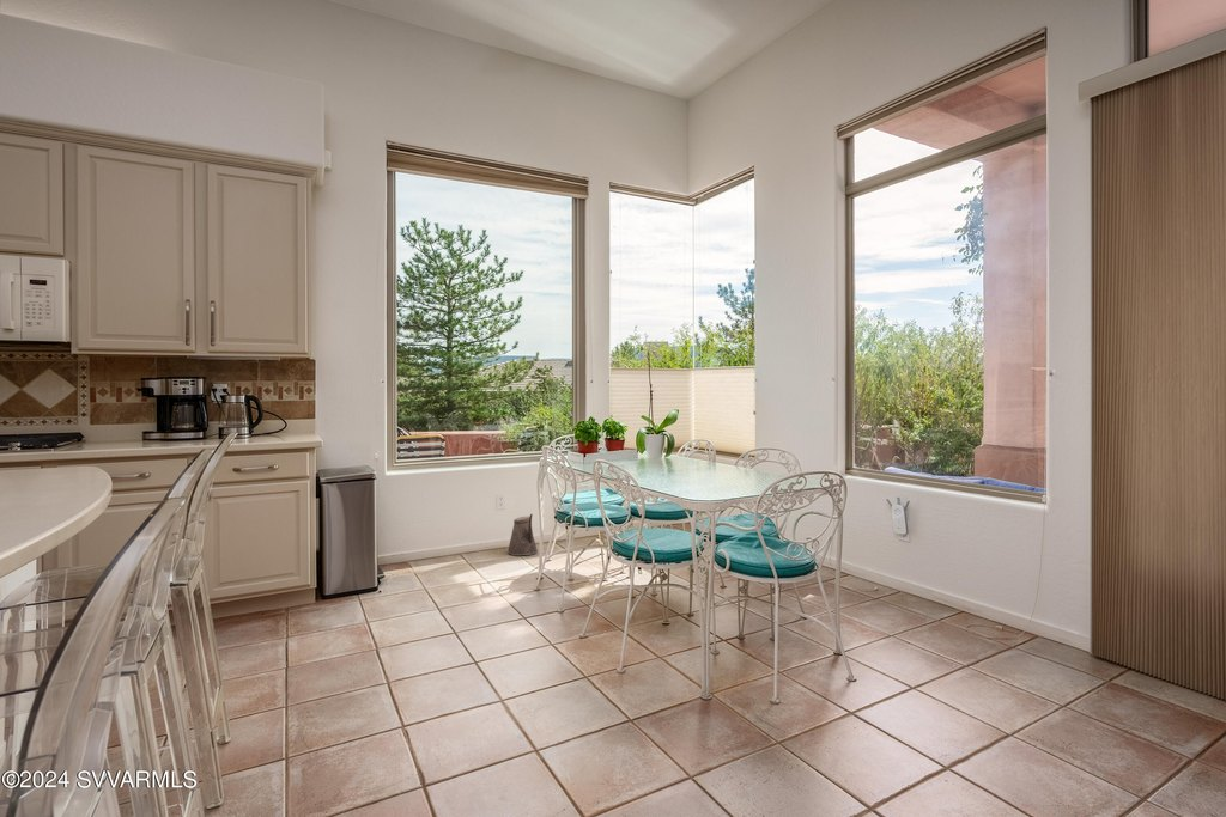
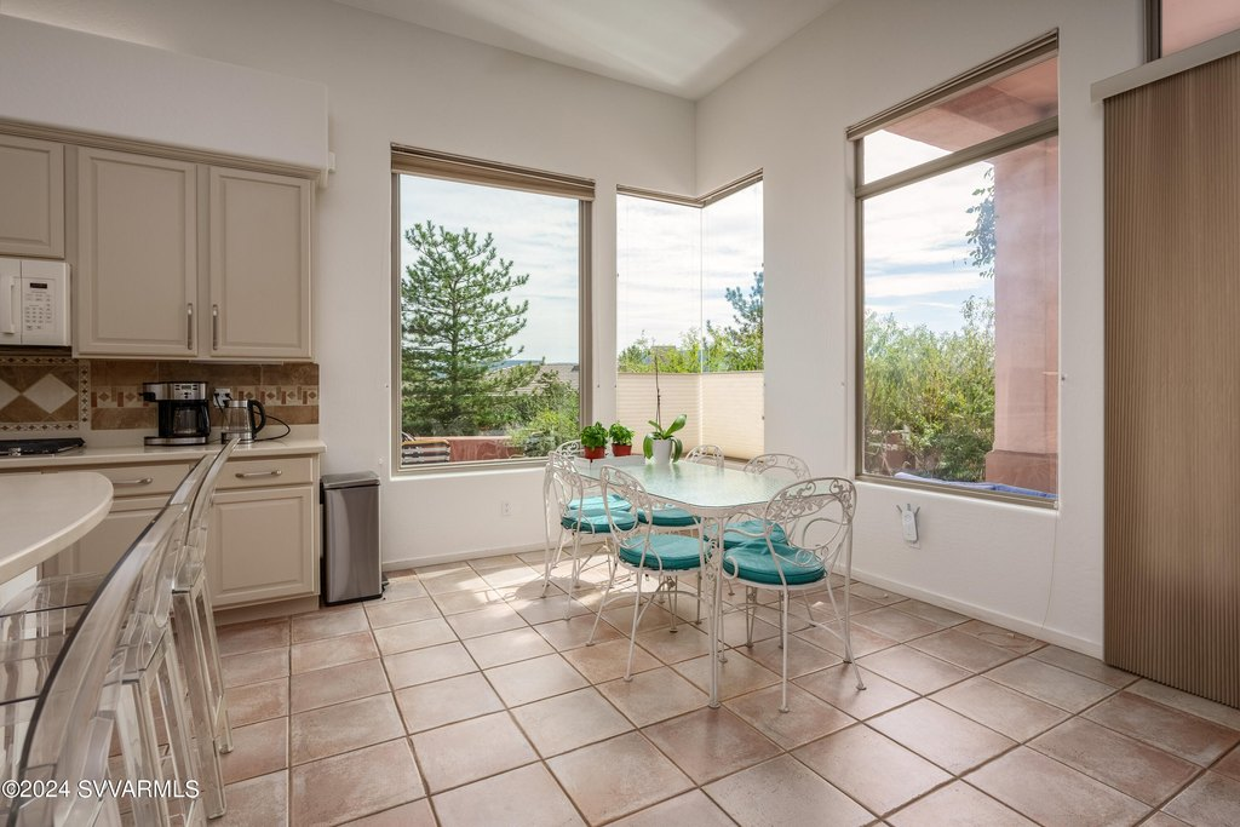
- watering can [506,513,539,557]
